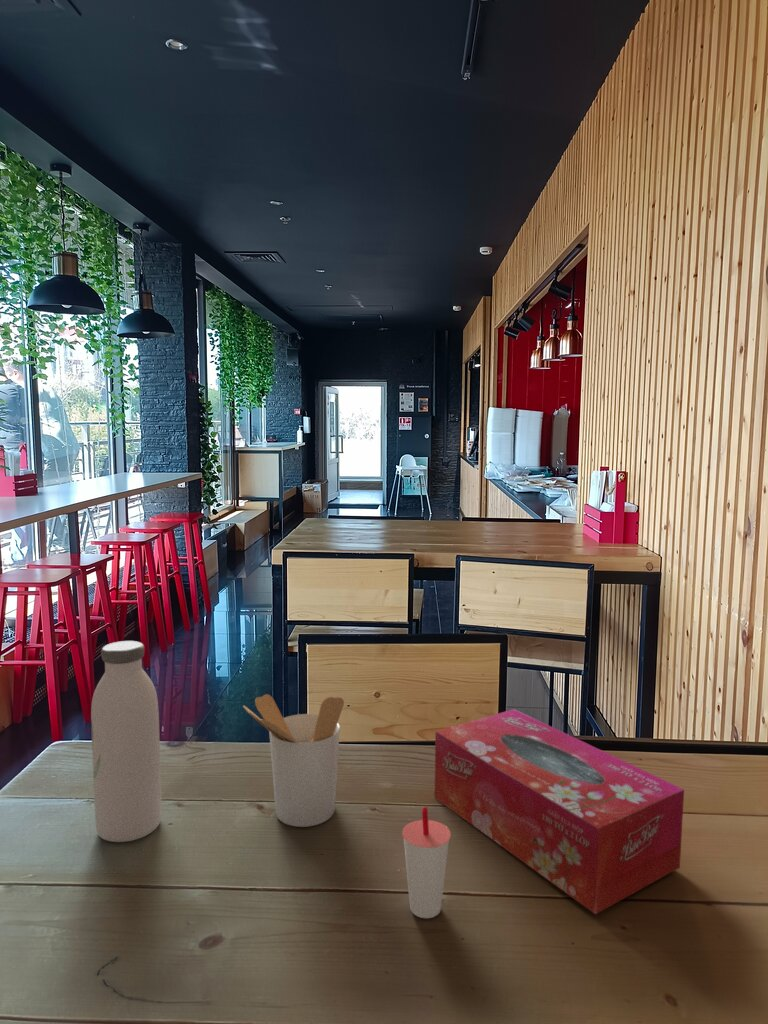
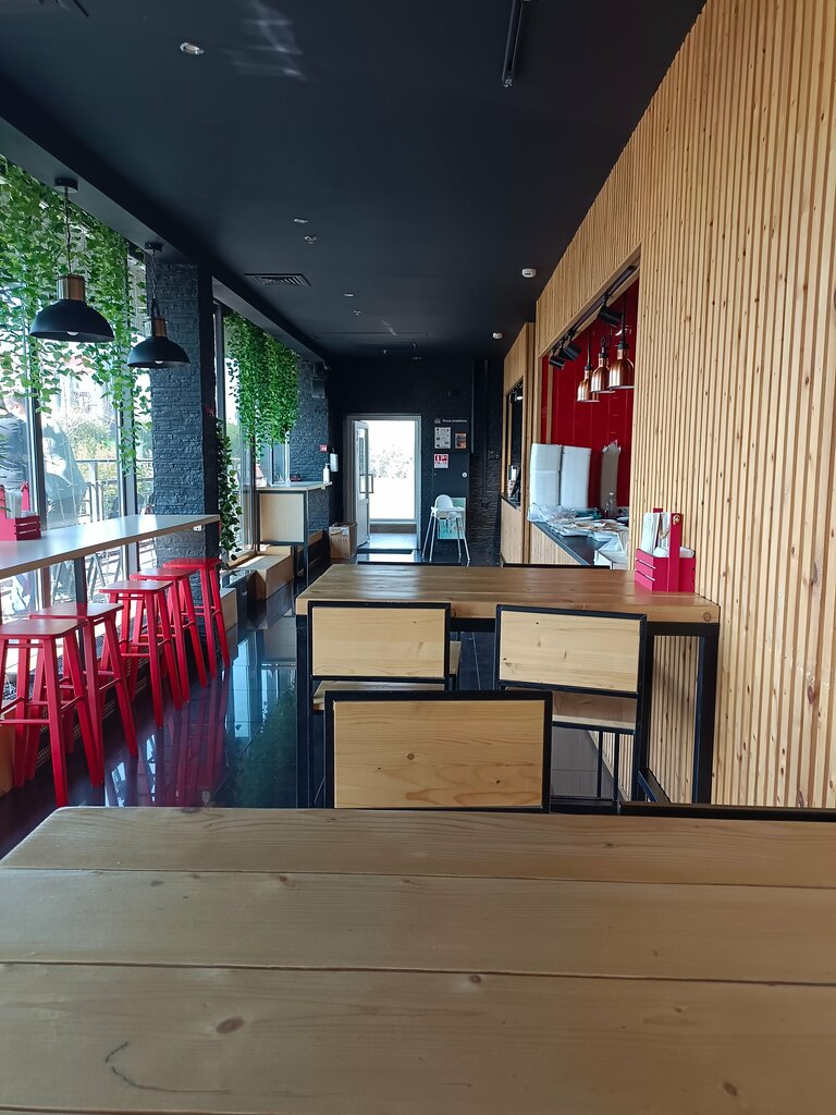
- utensil holder [242,693,345,828]
- water bottle [90,640,162,843]
- cup [401,806,452,919]
- tissue box [434,708,685,915]
